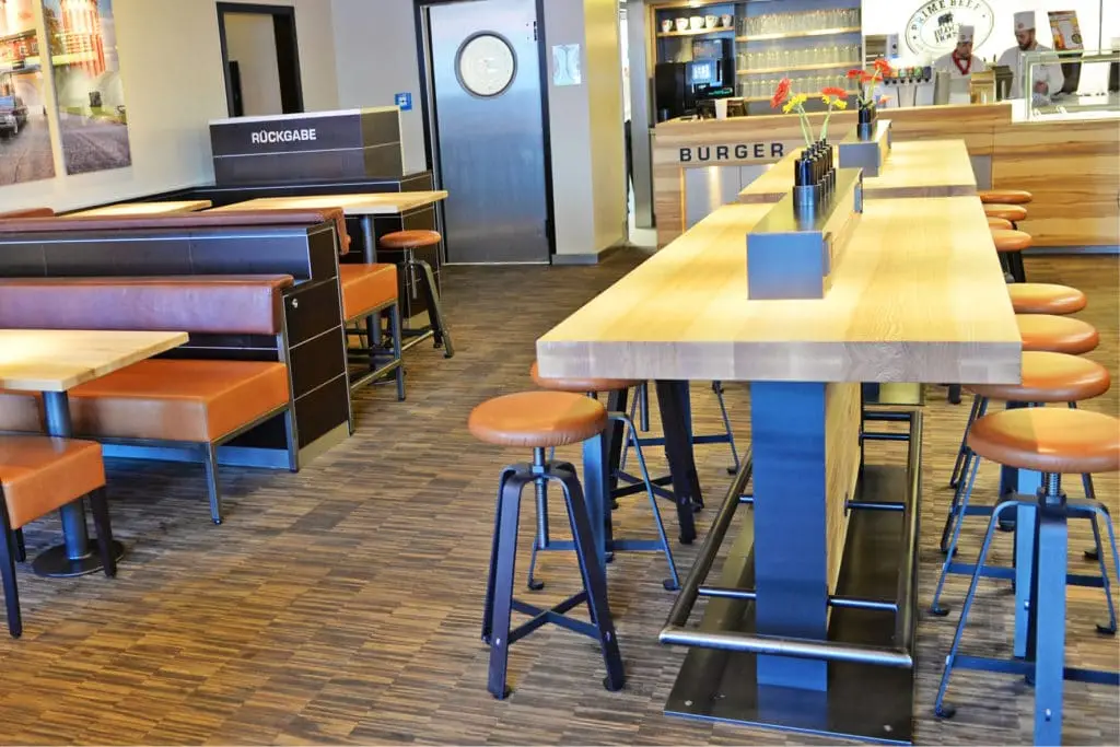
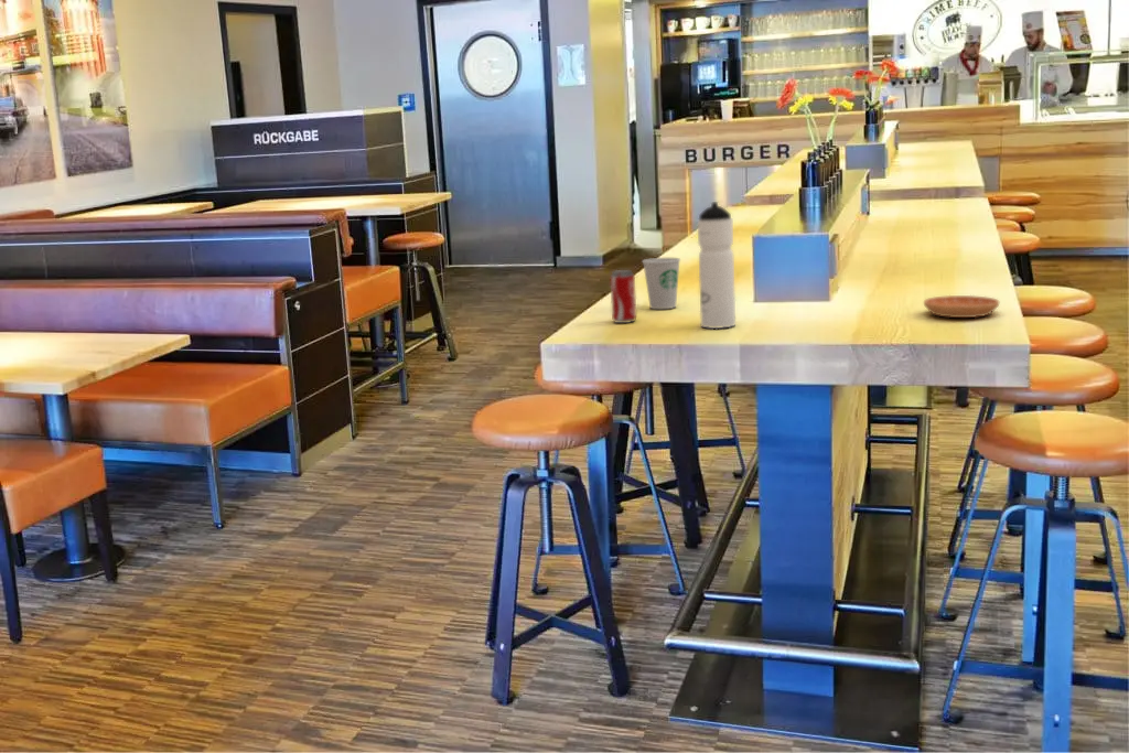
+ paper cup [641,257,681,310]
+ beverage can [609,269,637,324]
+ water bottle [697,201,736,330]
+ saucer [923,294,1000,319]
